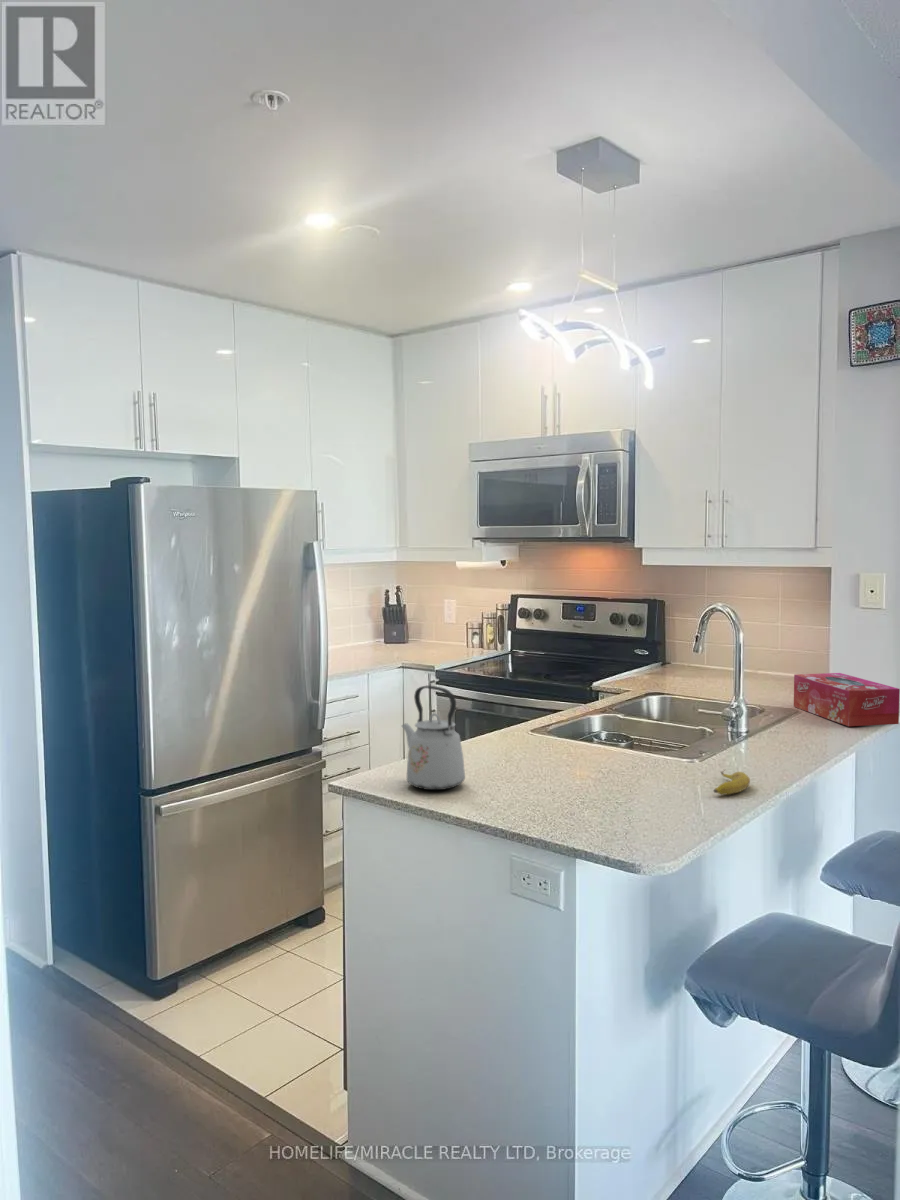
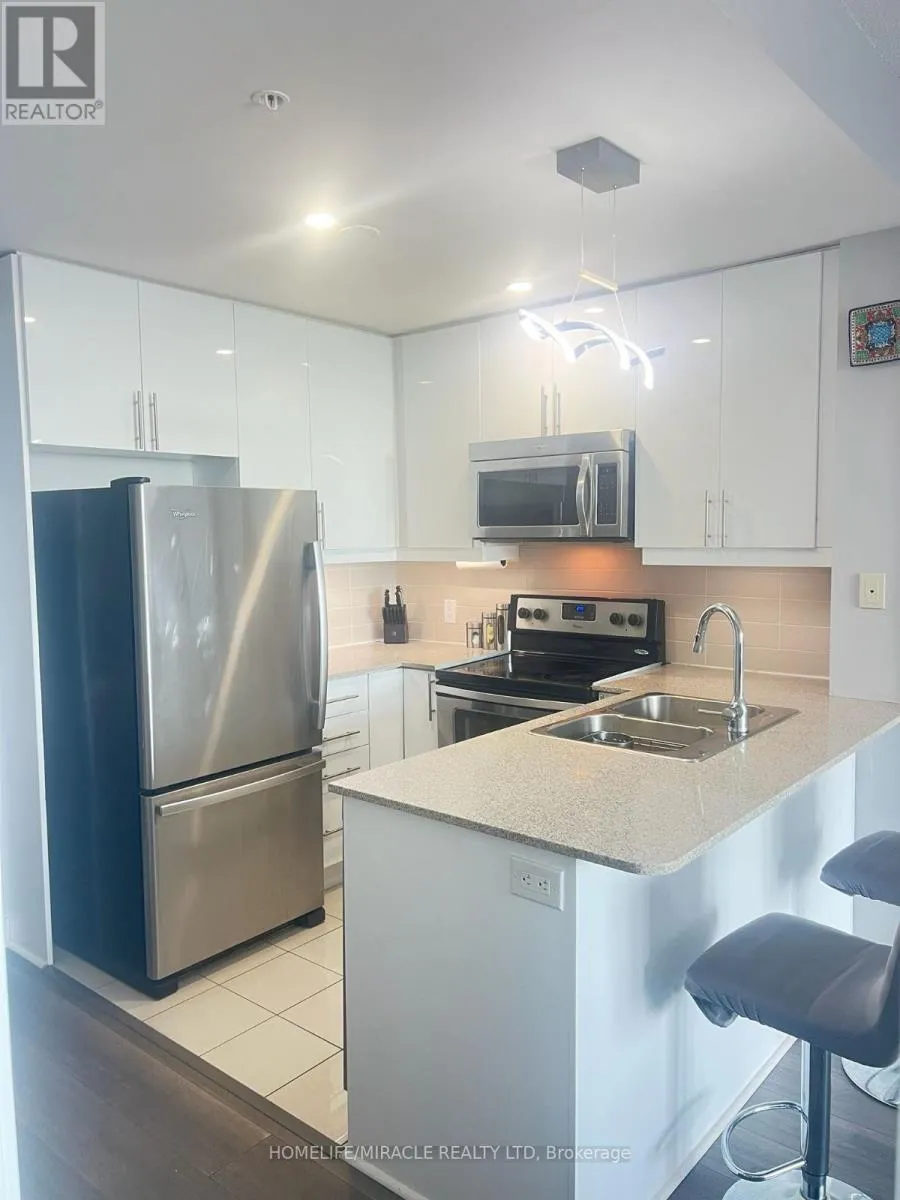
- banana [712,768,751,796]
- kettle [401,685,466,791]
- tissue box [793,672,900,727]
